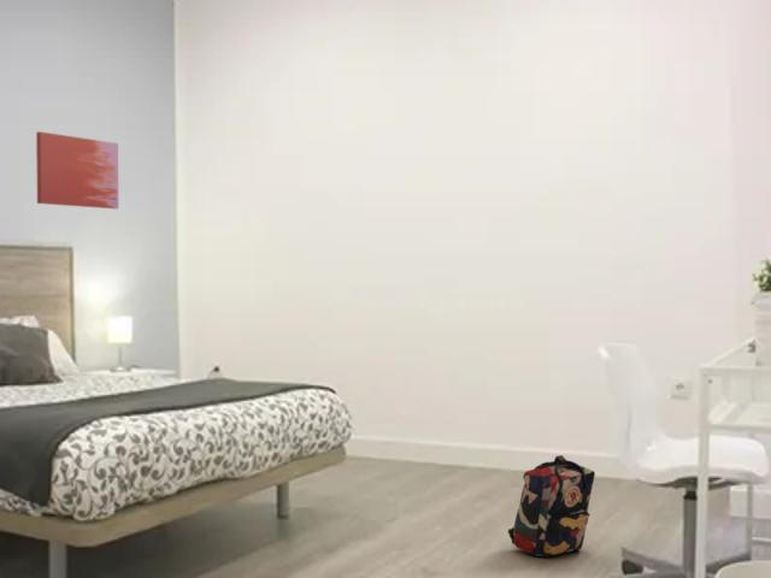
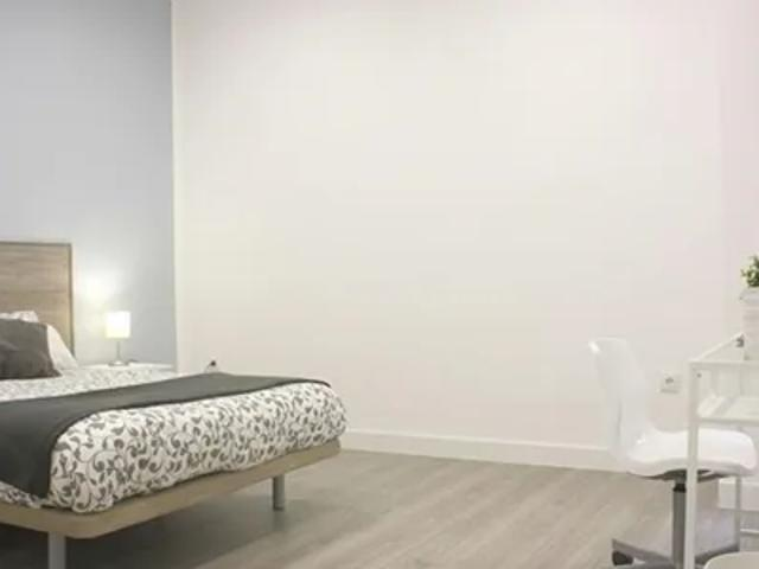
- backpack [507,454,596,559]
- wall art [35,130,119,210]
